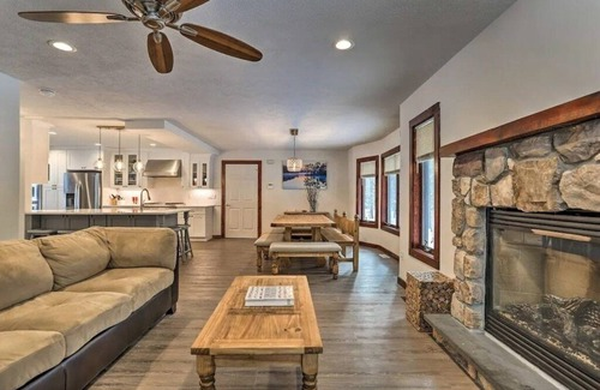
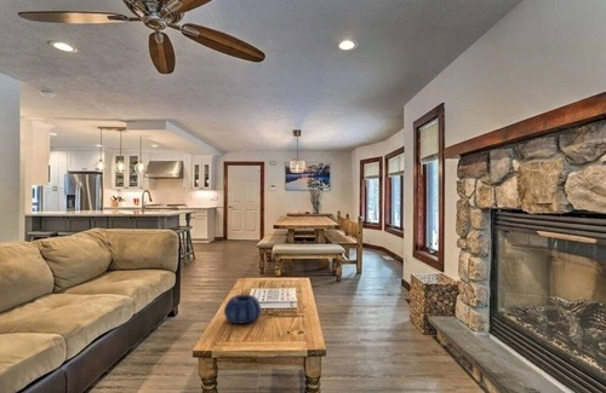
+ decorative bowl [223,294,262,325]
